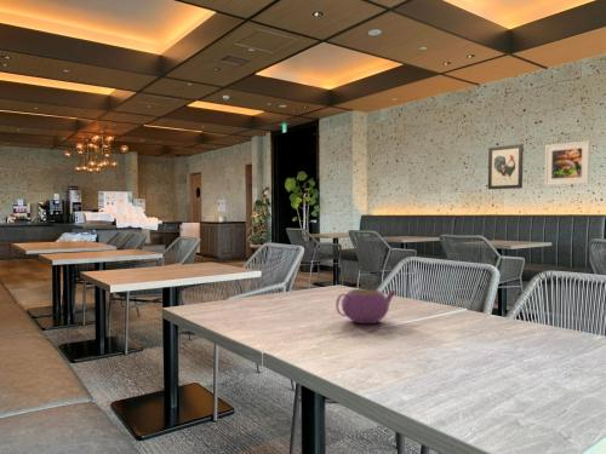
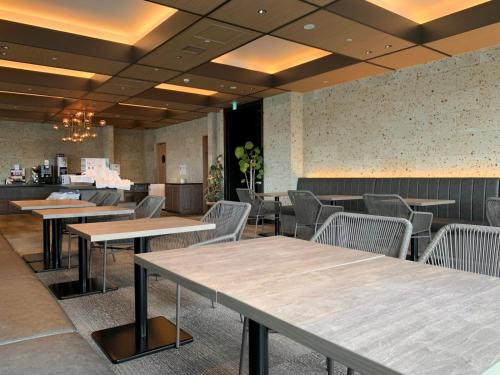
- wall art [487,143,525,190]
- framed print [543,139,591,186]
- teapot [335,288,398,324]
